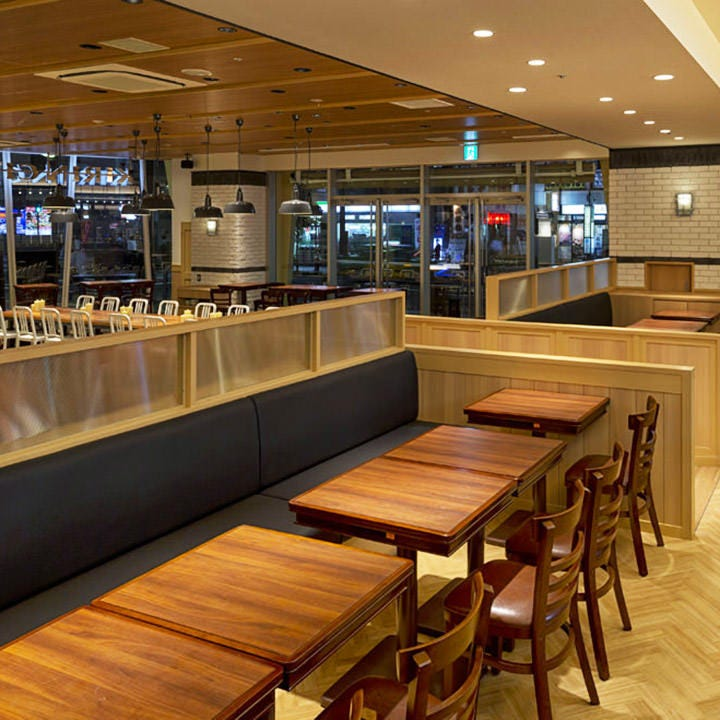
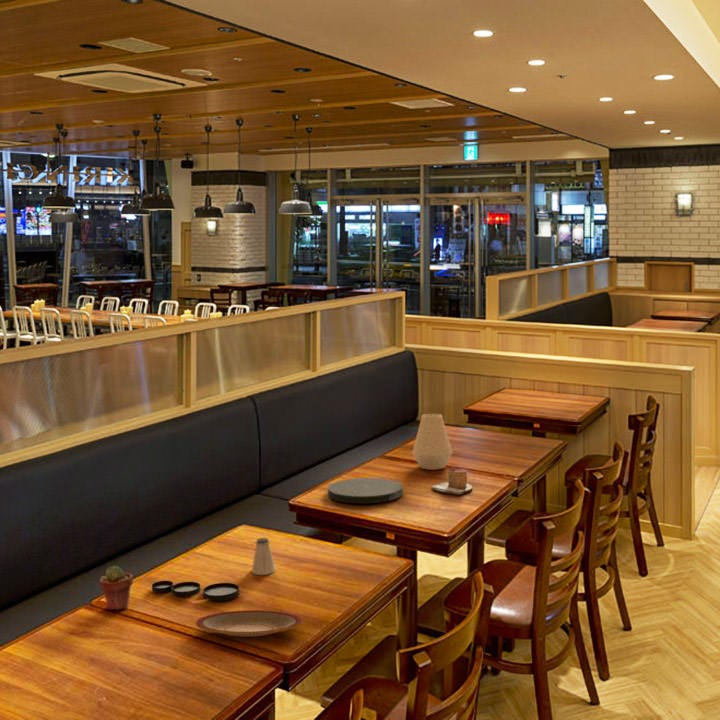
+ napkin holder [430,467,473,495]
+ plate [195,609,303,638]
+ potted succulent [99,565,134,611]
+ saltshaker [251,537,276,576]
+ vase [412,413,453,471]
+ plate [151,580,240,602]
+ plate [327,477,404,504]
